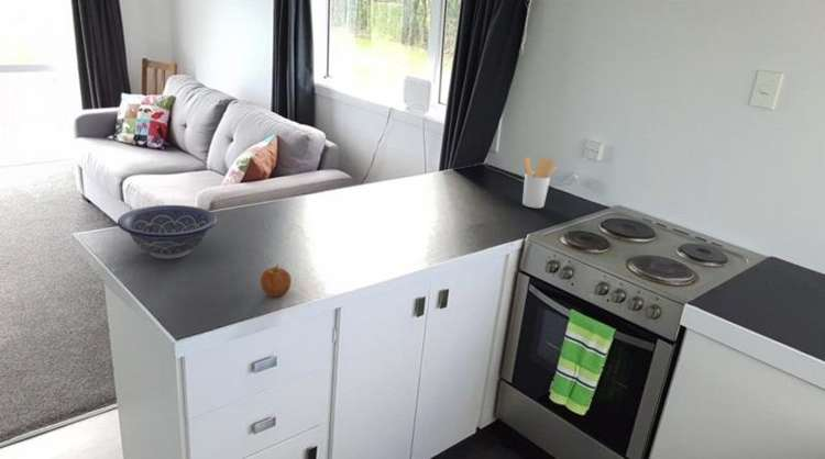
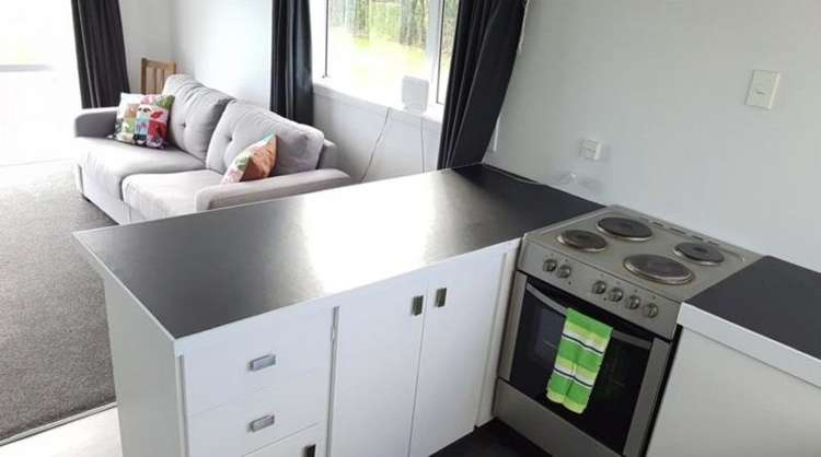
- apple [260,264,293,298]
- decorative bowl [117,204,218,260]
- utensil holder [521,156,559,209]
